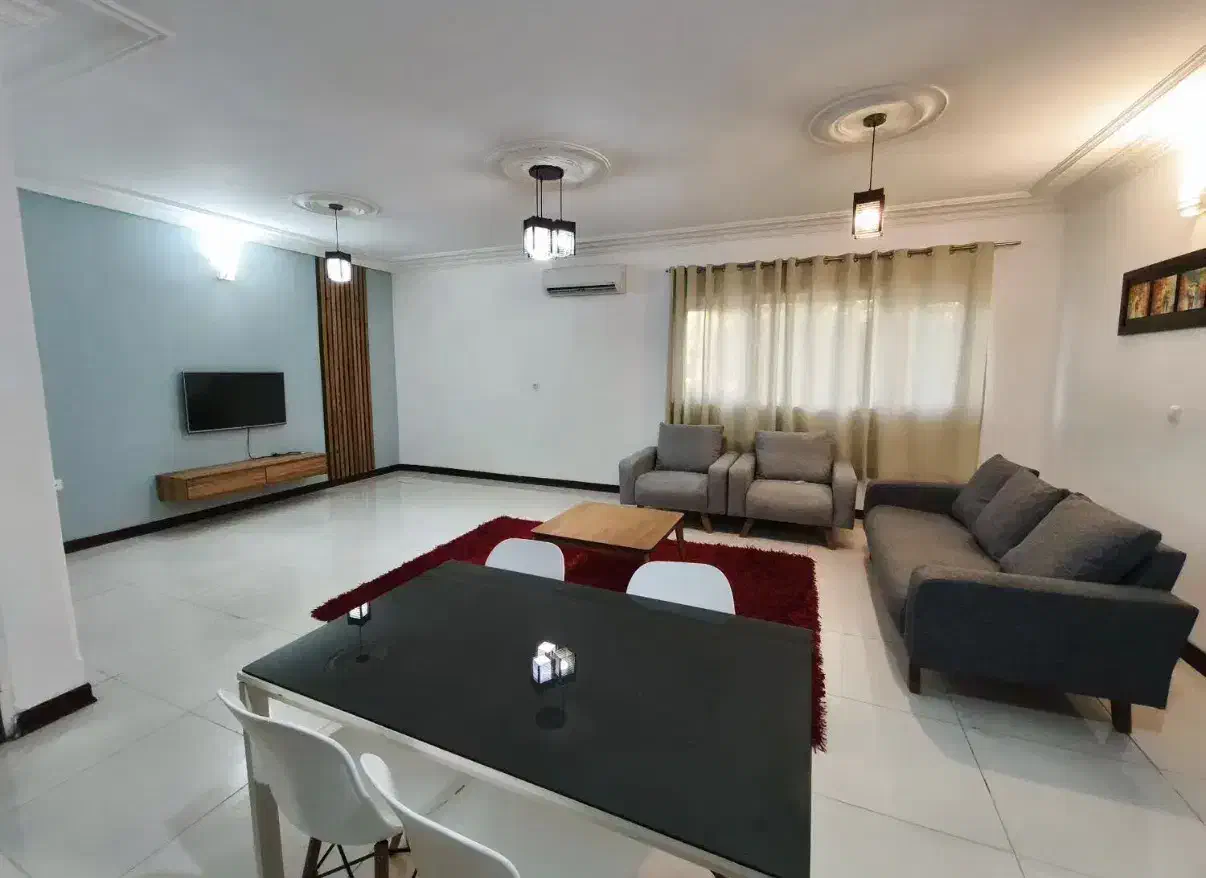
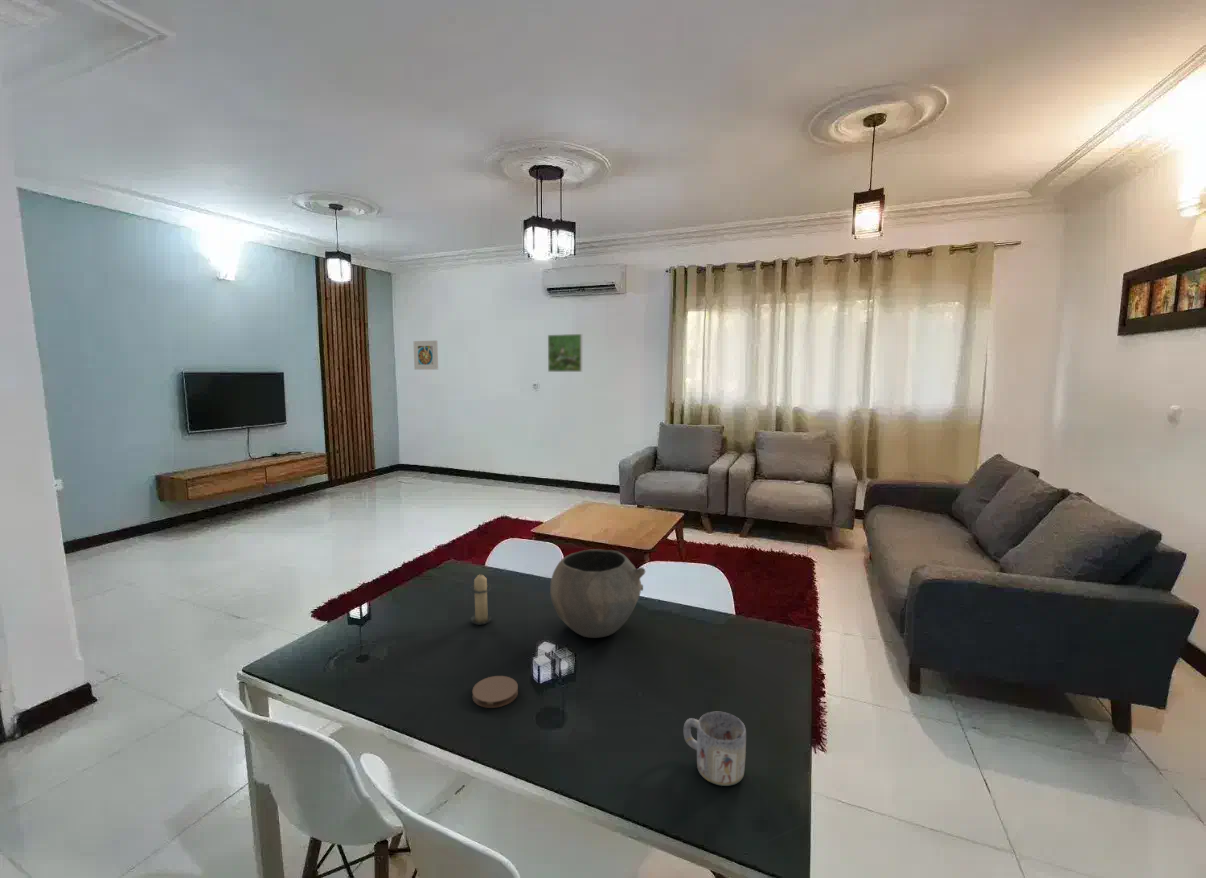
+ mug [683,711,747,787]
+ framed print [412,340,439,371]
+ candle [469,570,492,626]
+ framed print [547,333,583,373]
+ bowl [549,548,646,639]
+ coaster [471,675,519,709]
